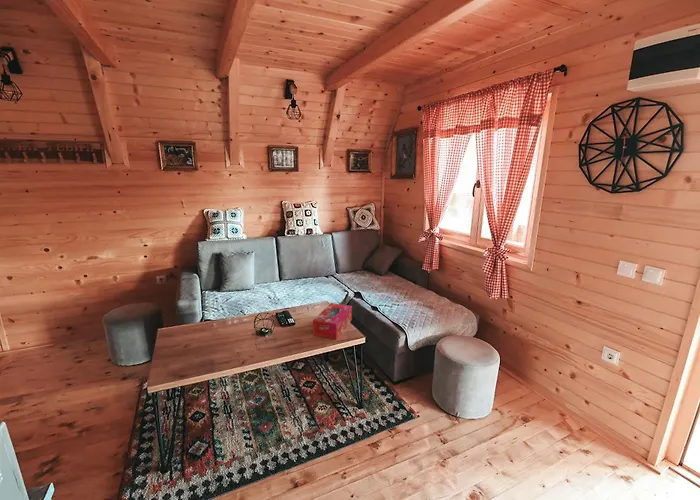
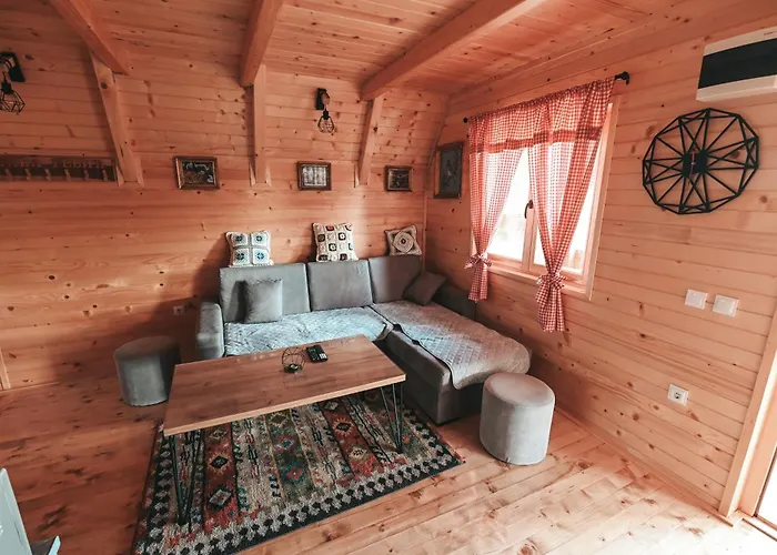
- tissue box [312,302,353,340]
